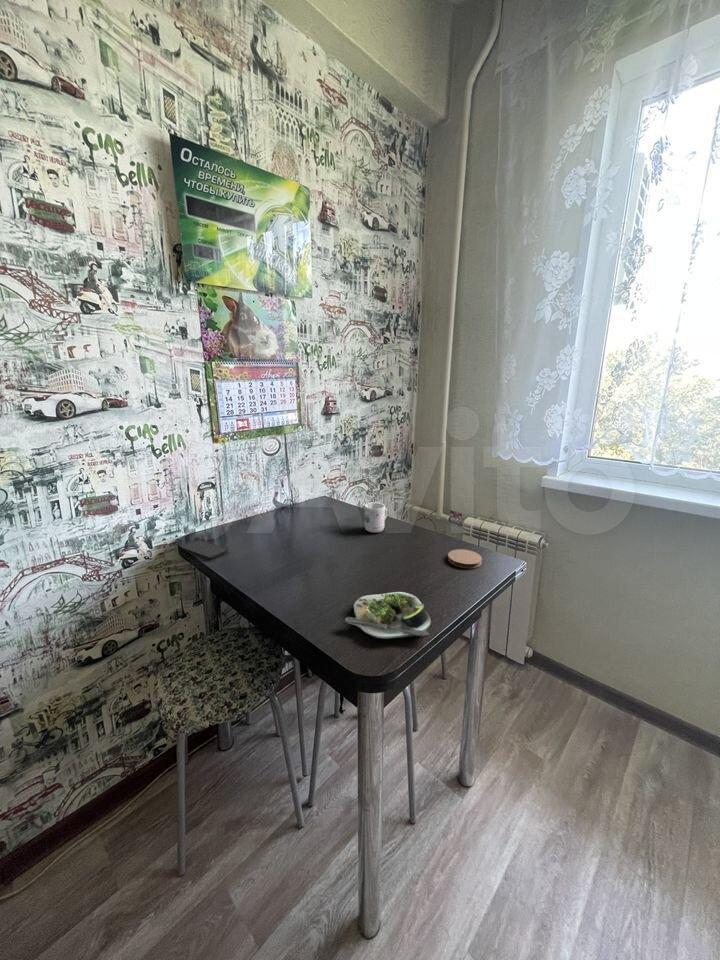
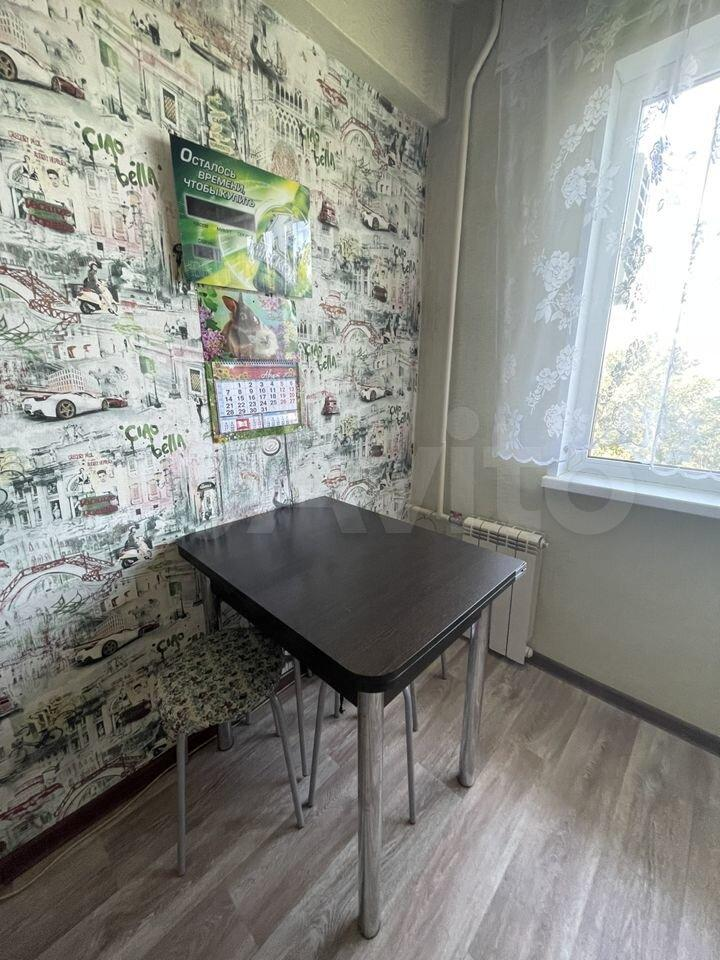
- salad plate [344,591,432,640]
- coaster [447,548,483,569]
- smartphone [180,539,229,560]
- mug [364,500,388,533]
